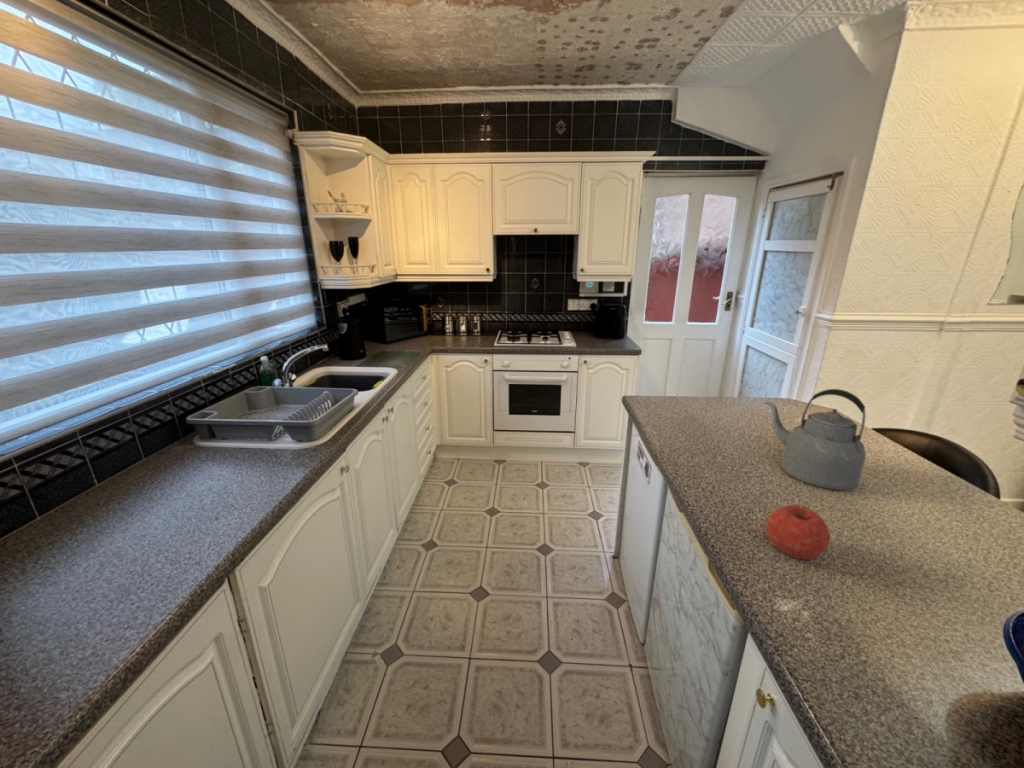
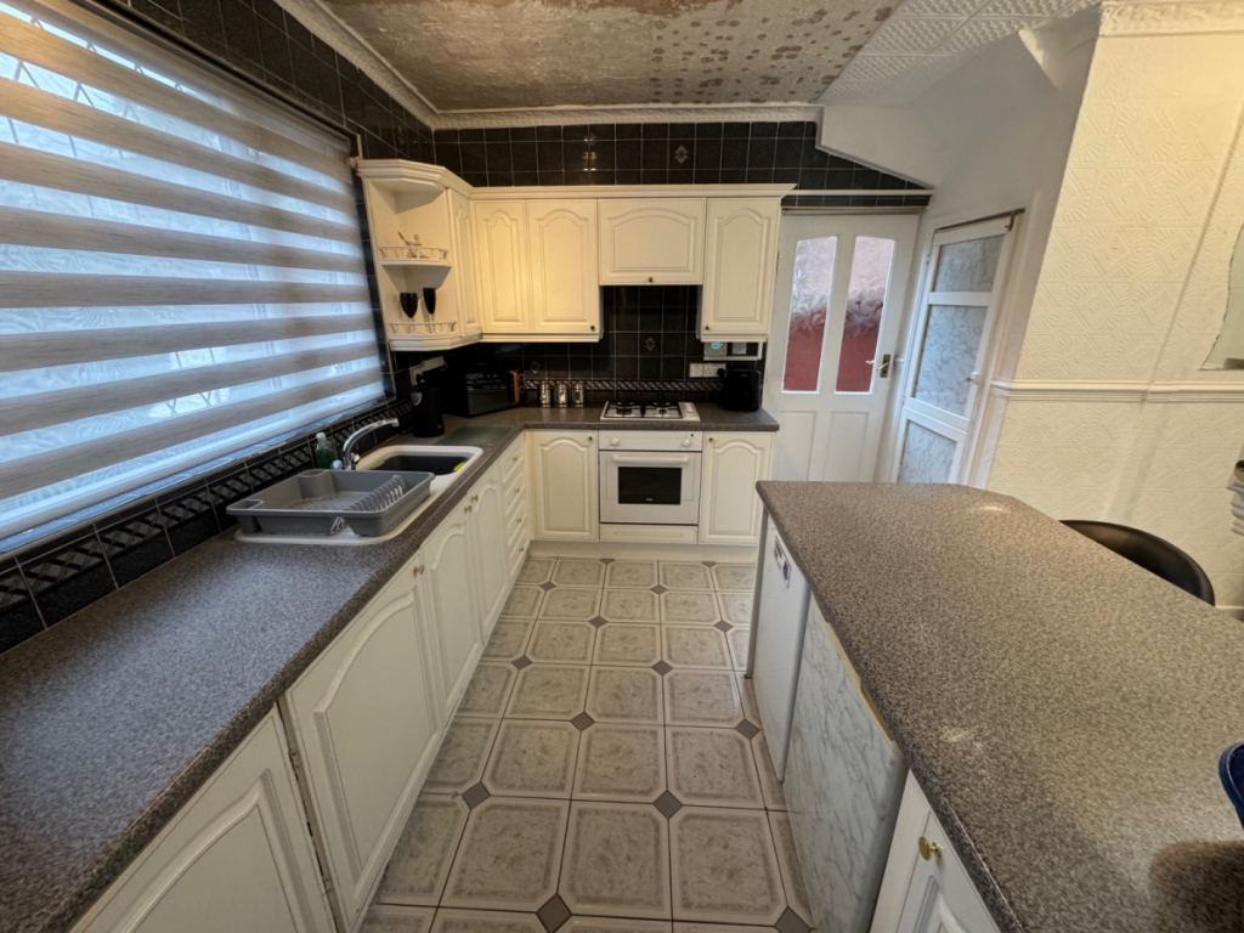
- fruit [765,504,831,561]
- kettle [763,388,867,491]
